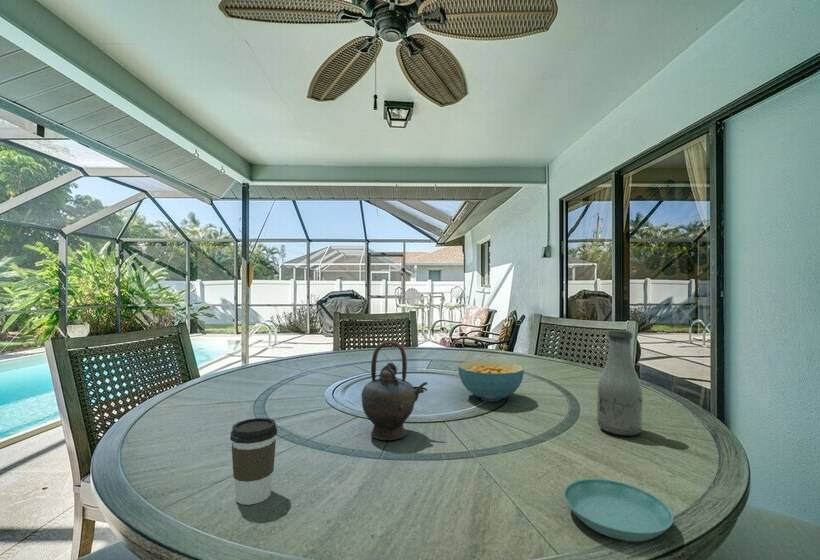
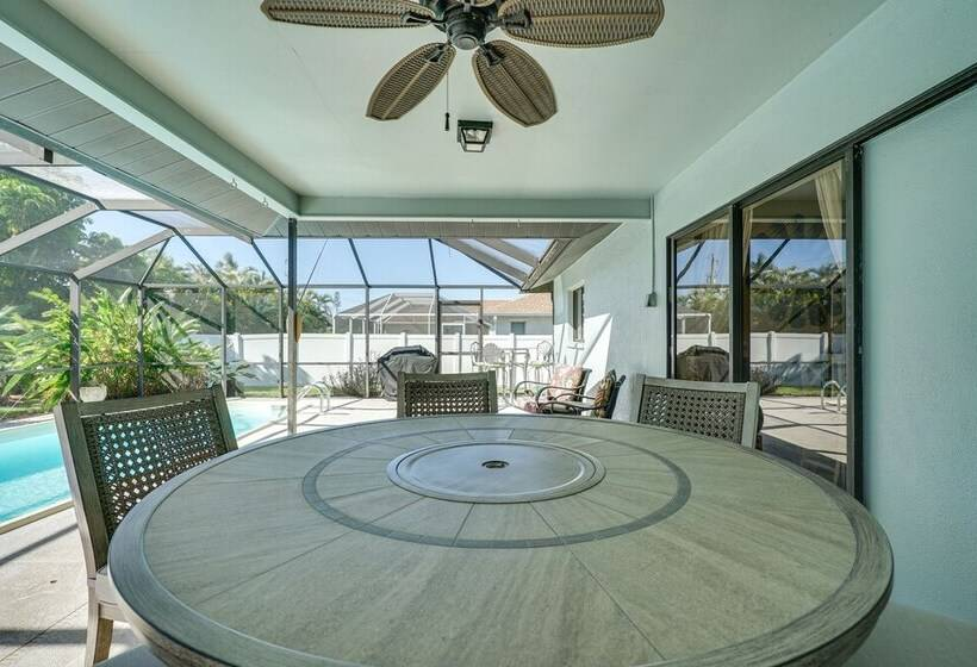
- cereal bowl [457,359,525,402]
- teapot [361,340,429,441]
- bottle [596,329,644,437]
- coffee cup [229,417,278,506]
- saucer [563,478,675,542]
